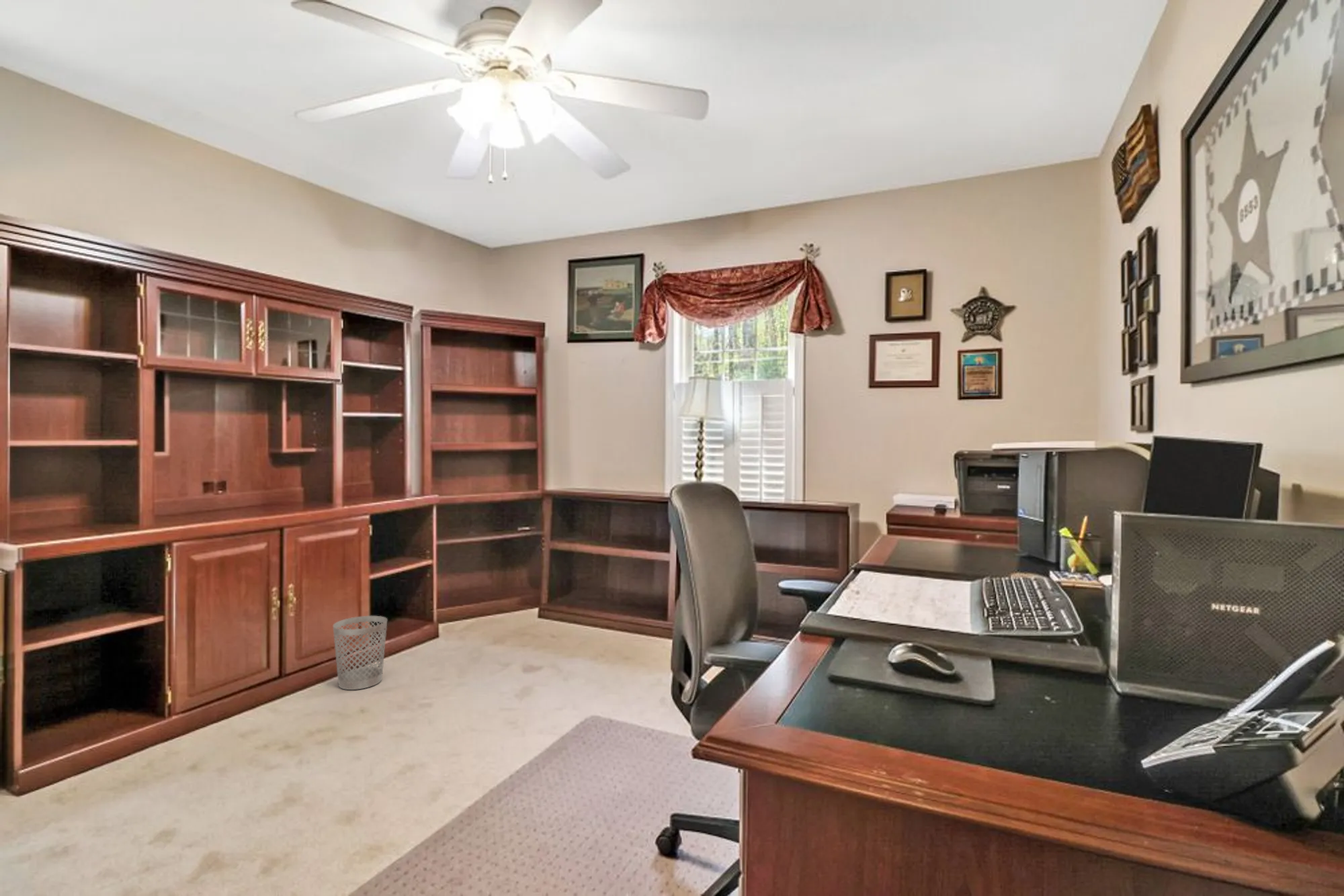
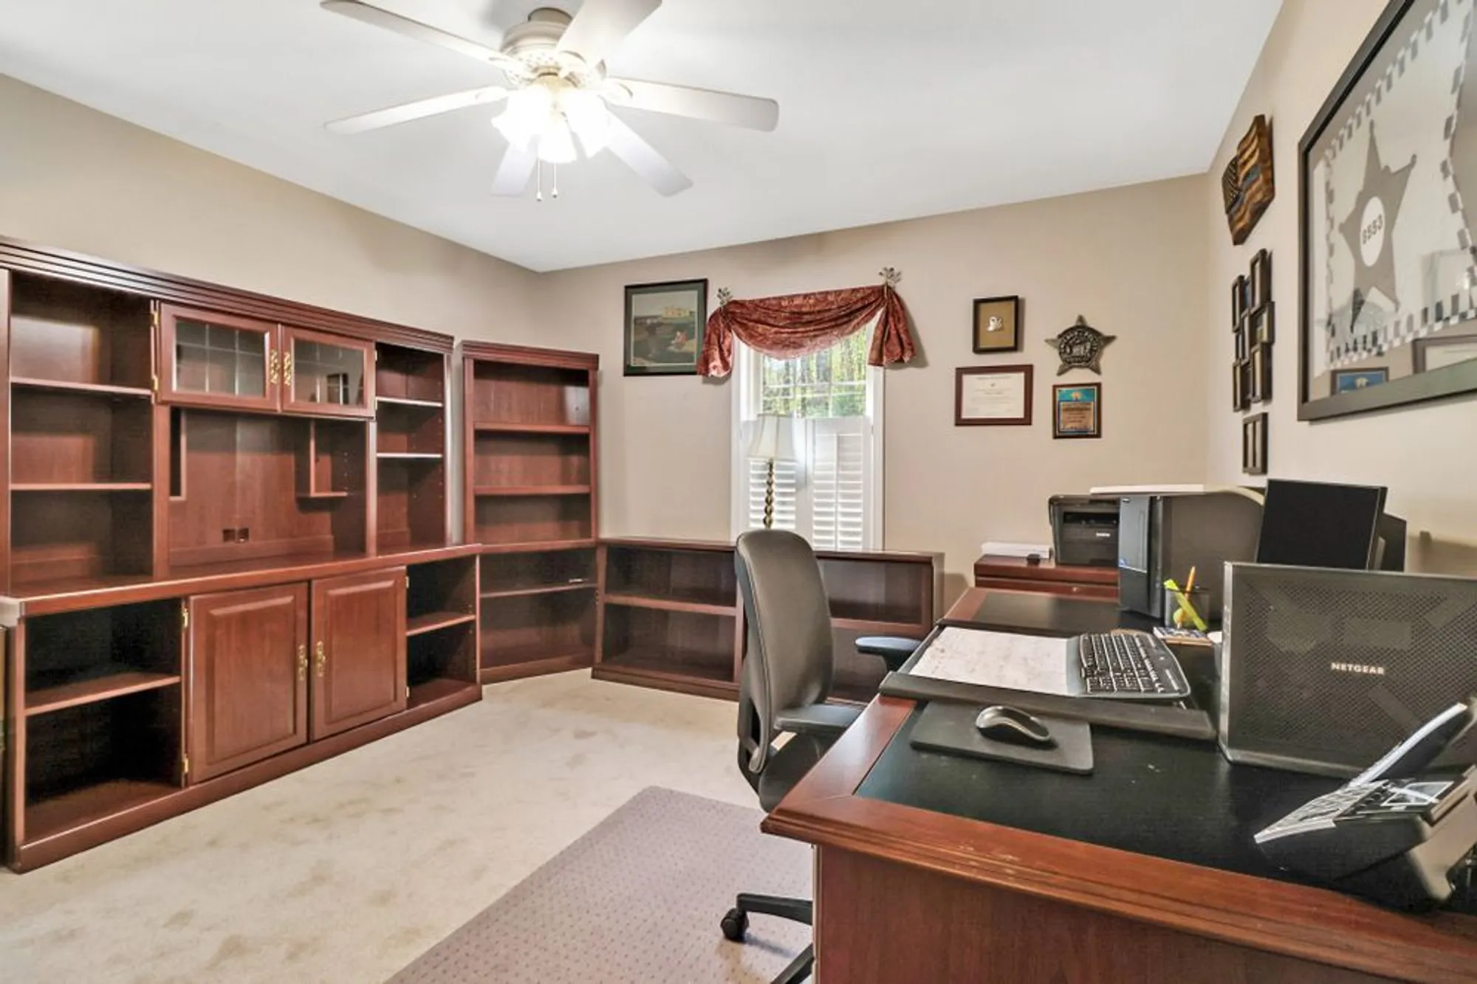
- wastebasket [333,615,388,690]
